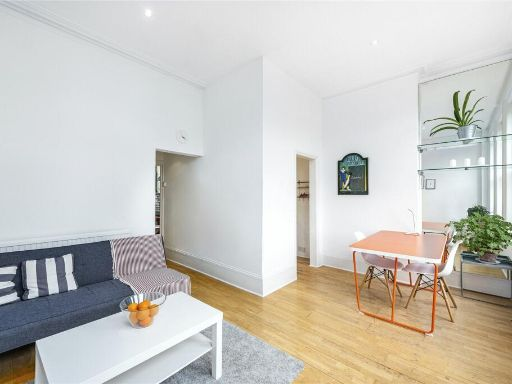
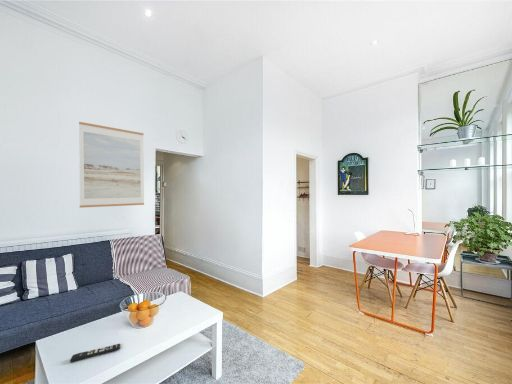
+ wall art [78,121,145,209]
+ remote control [69,343,121,363]
